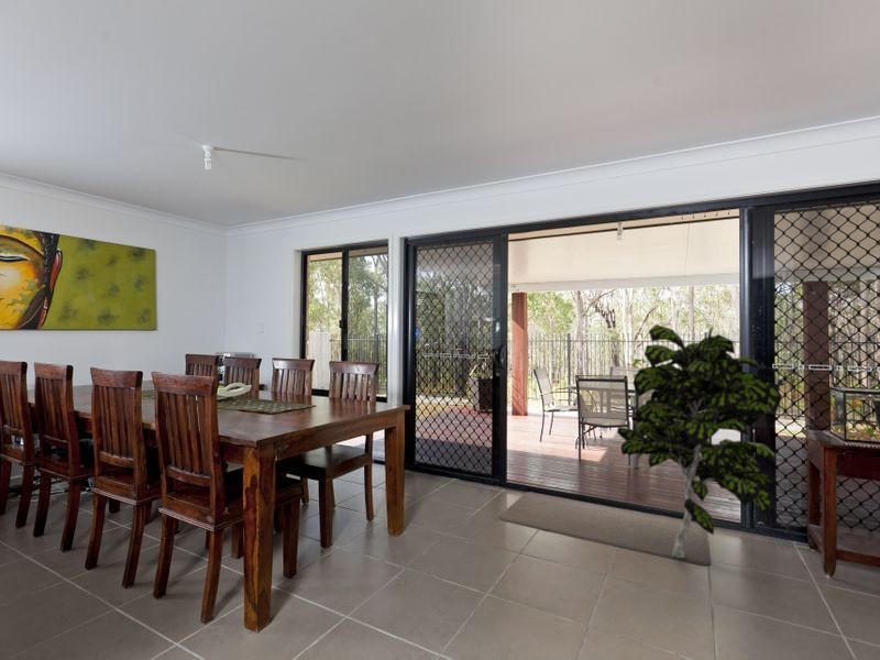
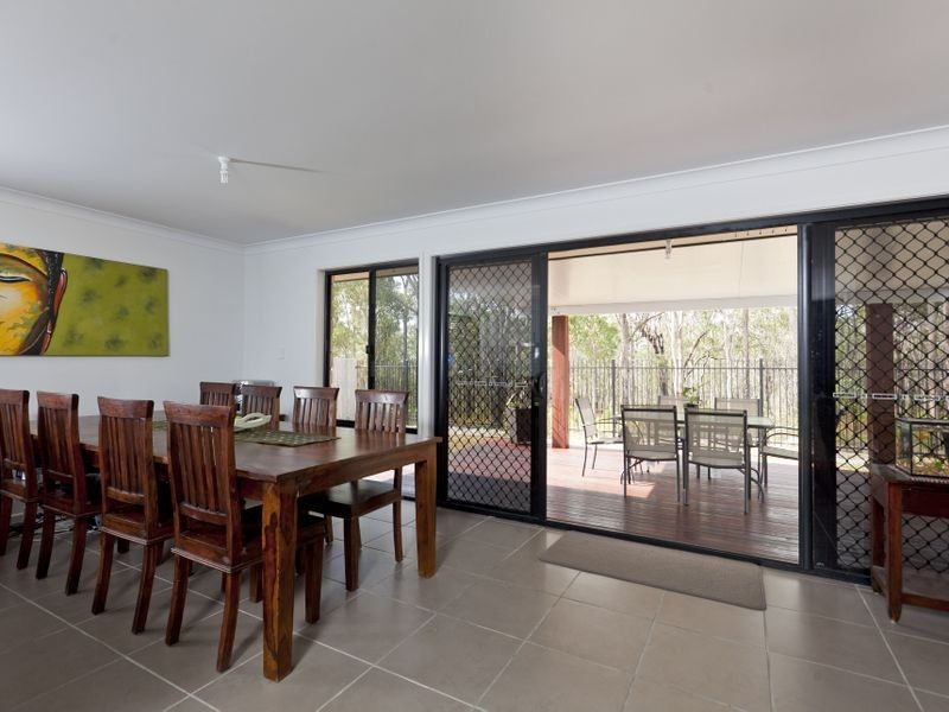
- indoor plant [616,323,783,560]
